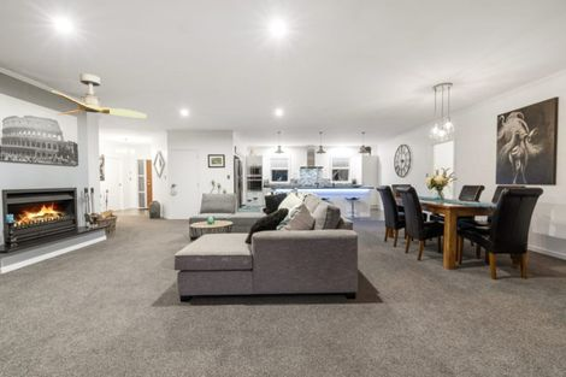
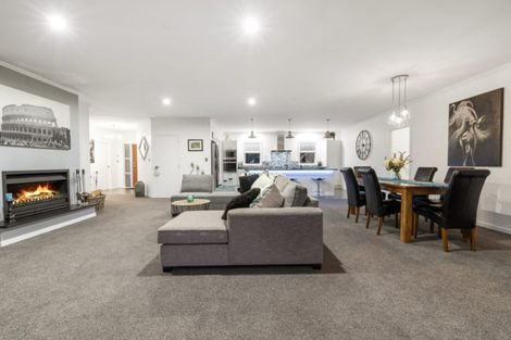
- ceiling fan [51,72,148,119]
